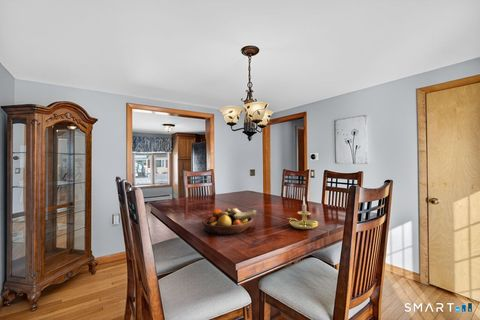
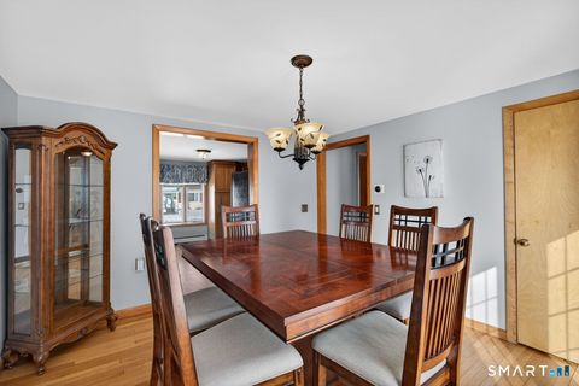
- fruit bowl [201,207,258,236]
- candle holder [286,197,320,230]
